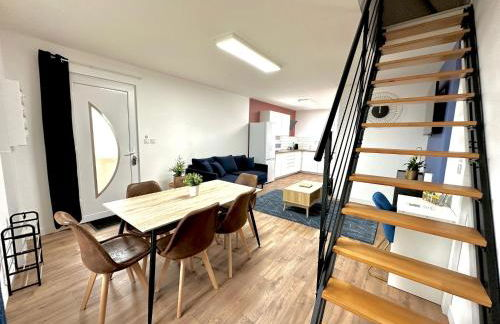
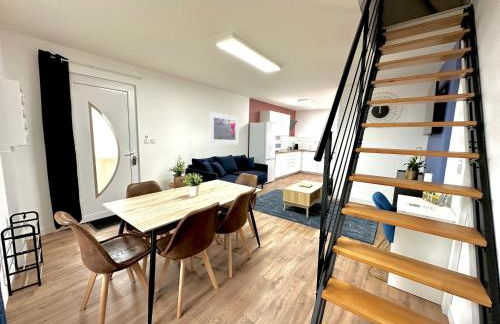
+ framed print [208,111,240,145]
